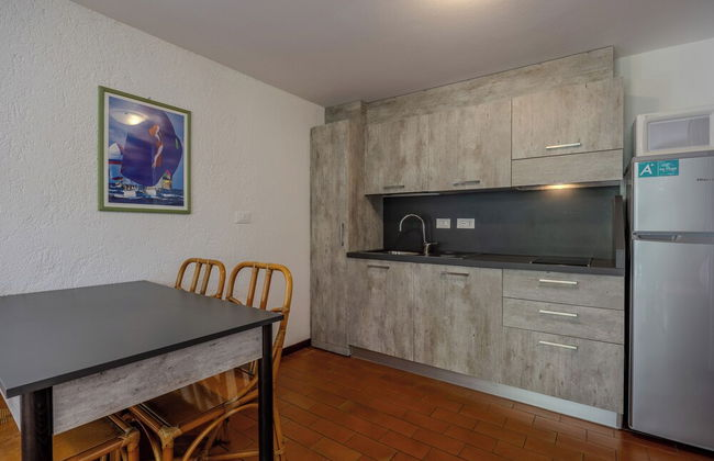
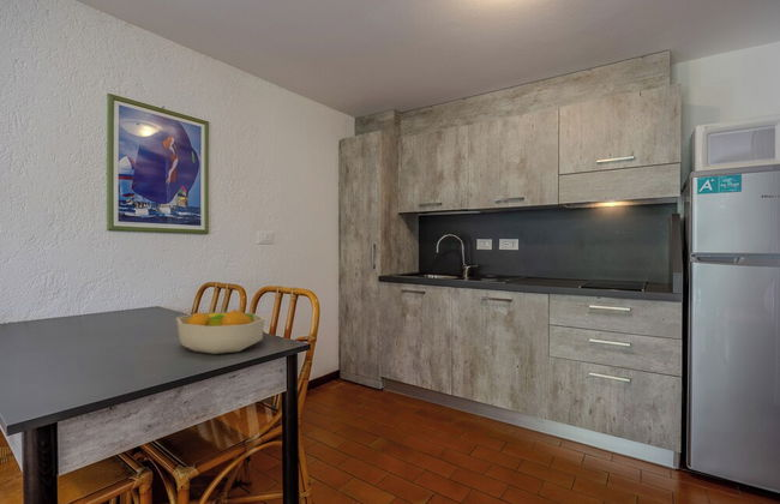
+ fruit bowl [175,308,266,355]
